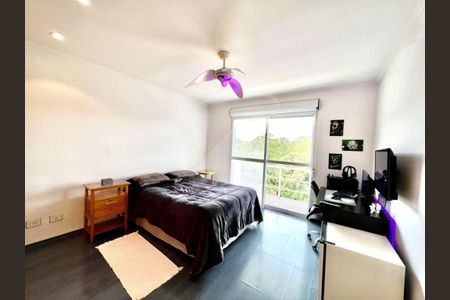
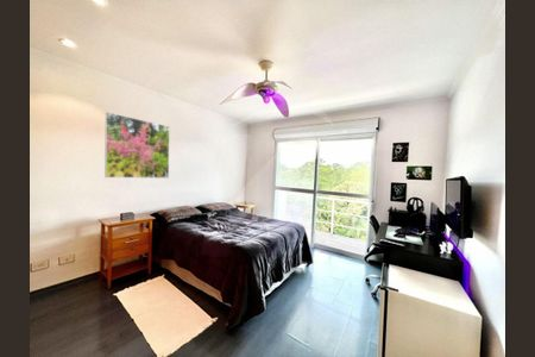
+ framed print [103,111,170,180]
